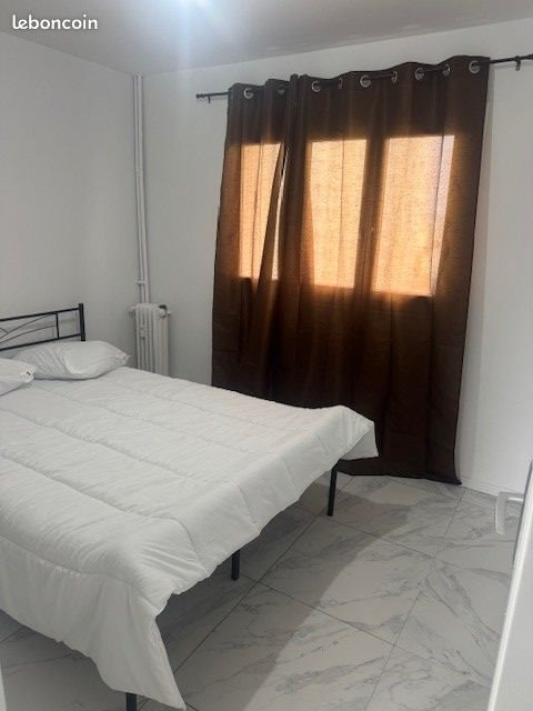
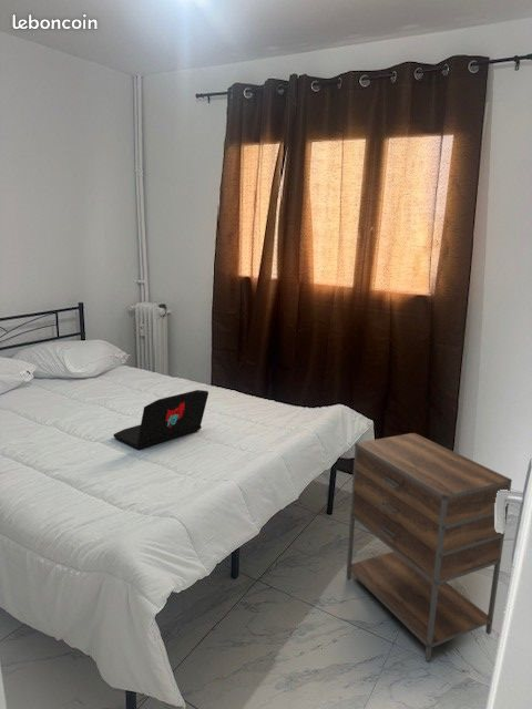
+ nightstand [346,432,513,661]
+ laptop [113,389,209,450]
